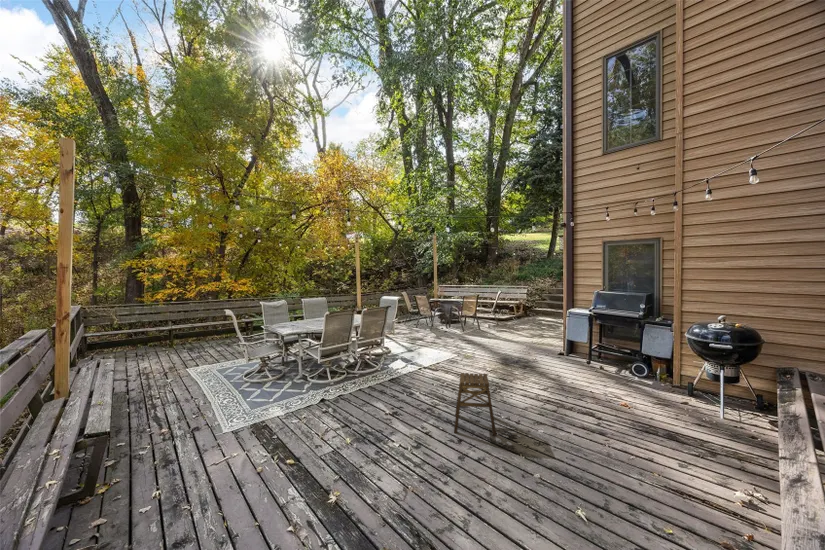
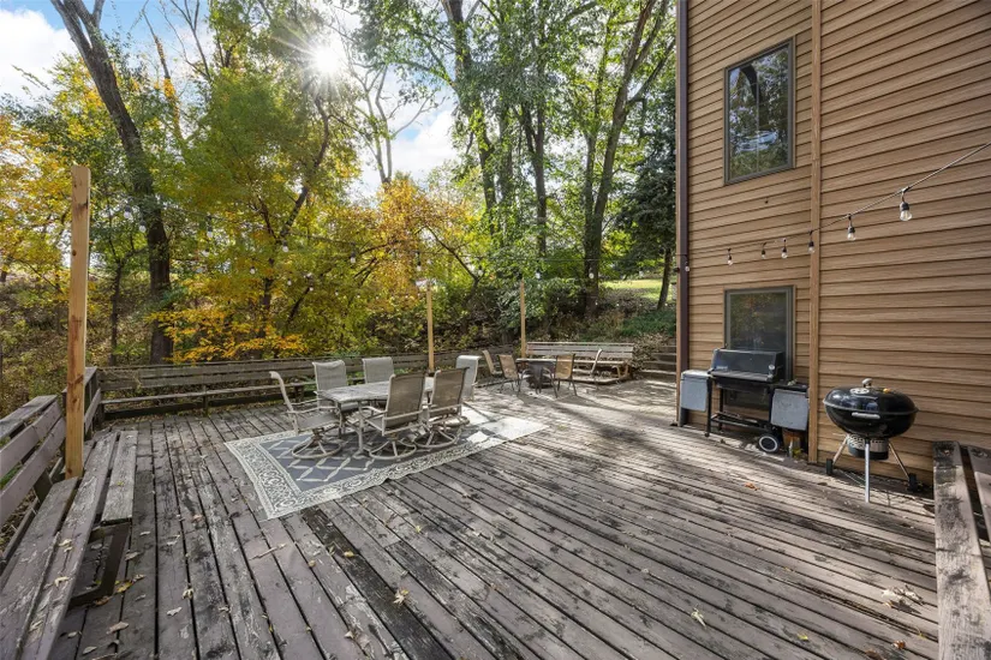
- stool [453,372,497,437]
